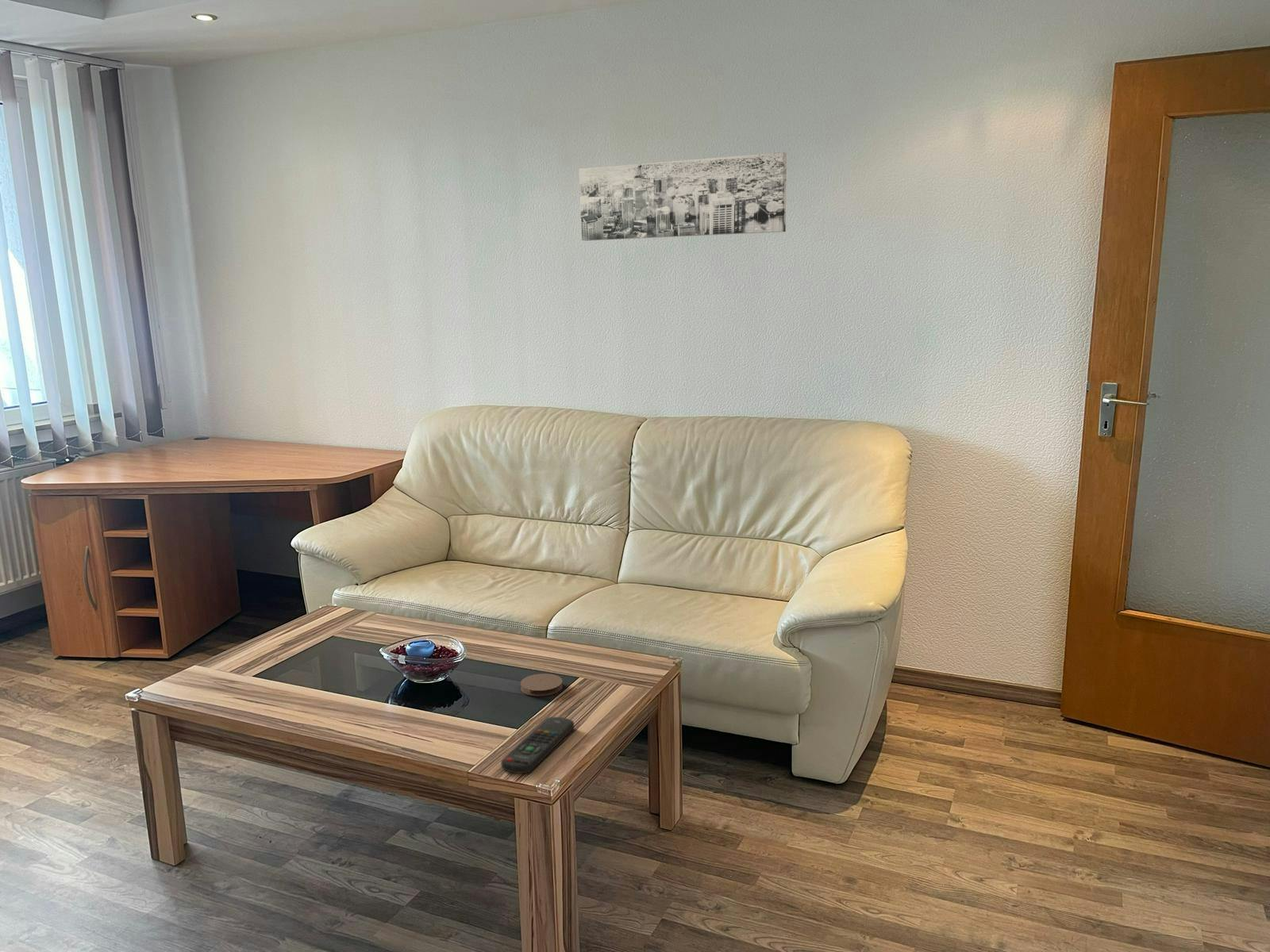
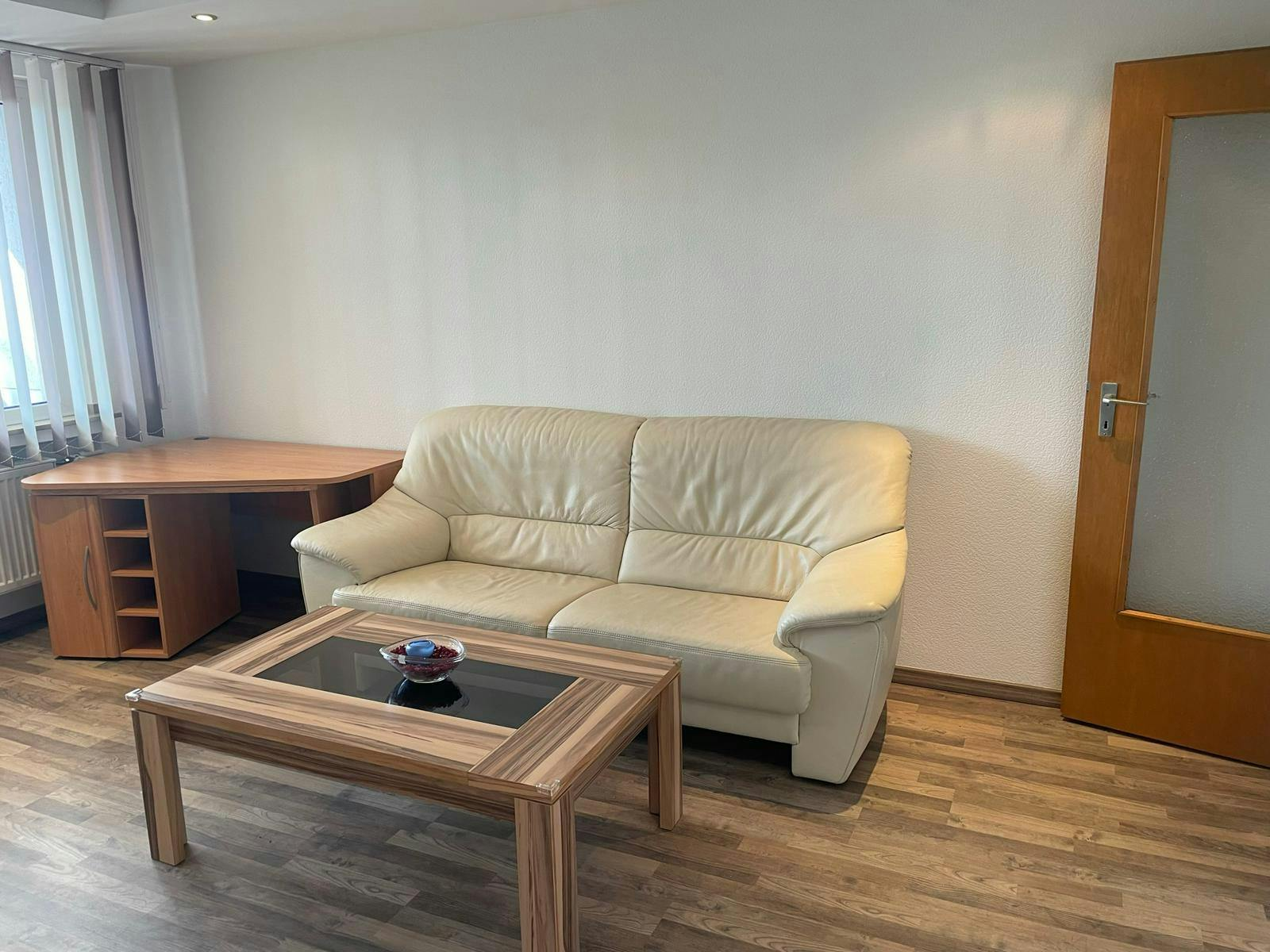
- remote control [500,716,575,774]
- coaster [520,673,564,697]
- wall art [579,152,787,242]
